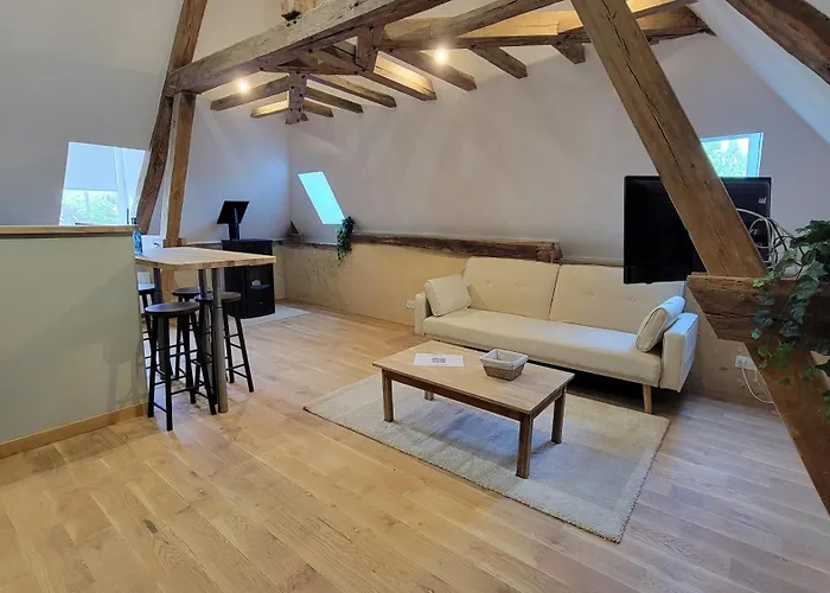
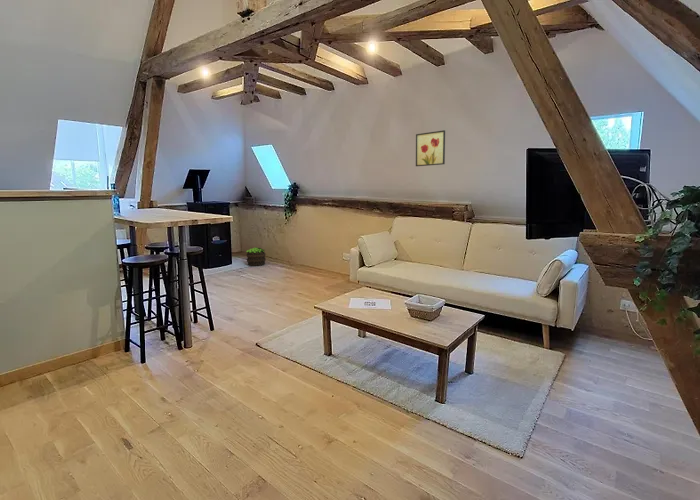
+ potted plant [245,247,267,267]
+ wall art [415,129,446,167]
